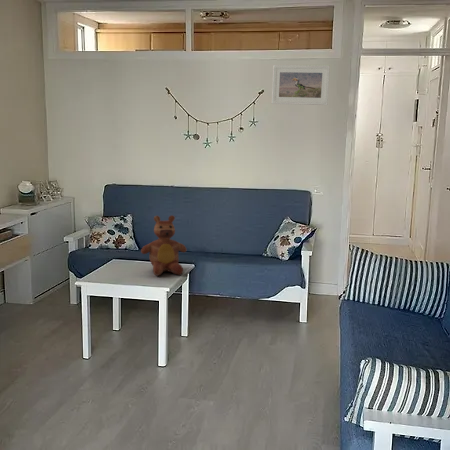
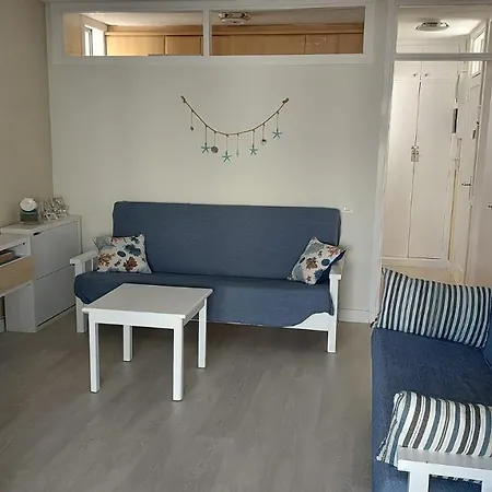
- teddy bear [140,214,188,277]
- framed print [271,64,331,106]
